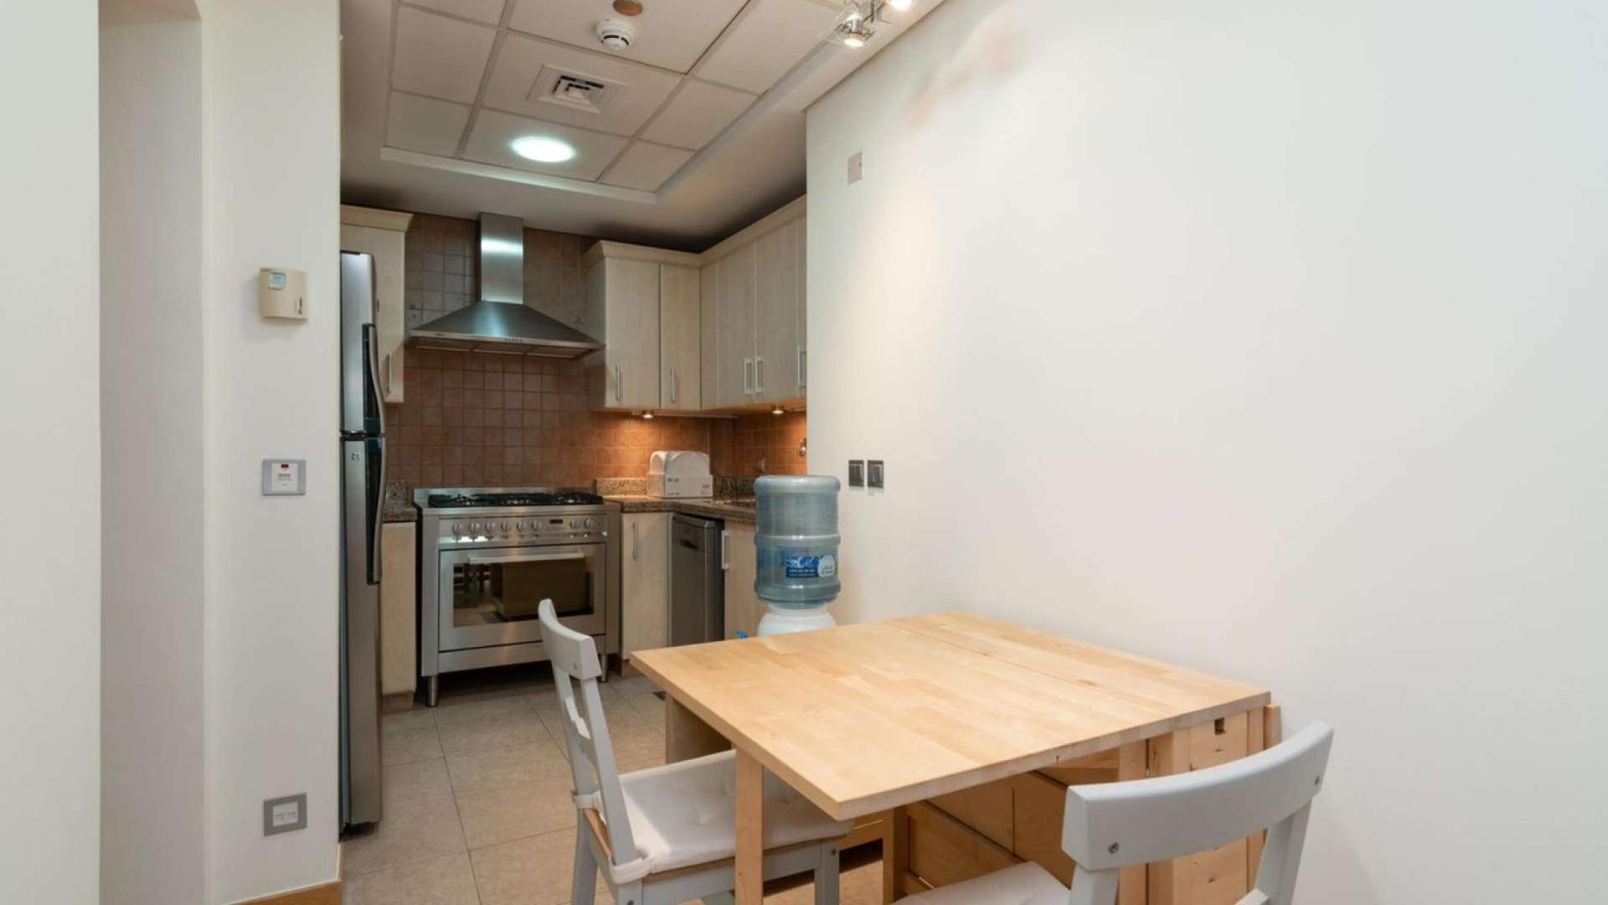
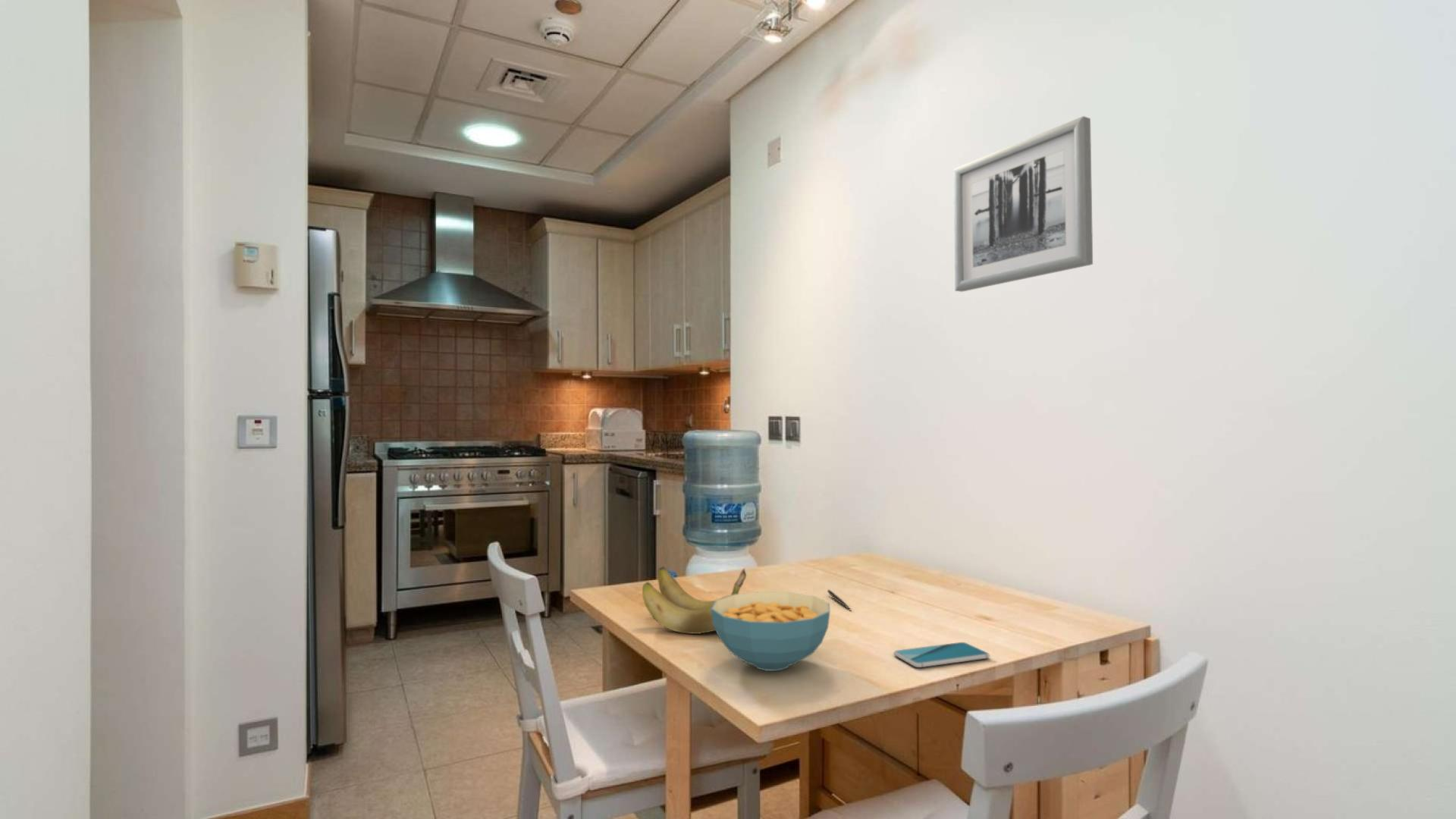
+ banana [642,566,747,635]
+ cereal bowl [711,591,831,672]
+ pen [827,589,852,611]
+ smartphone [893,642,990,668]
+ wall art [952,115,1094,293]
